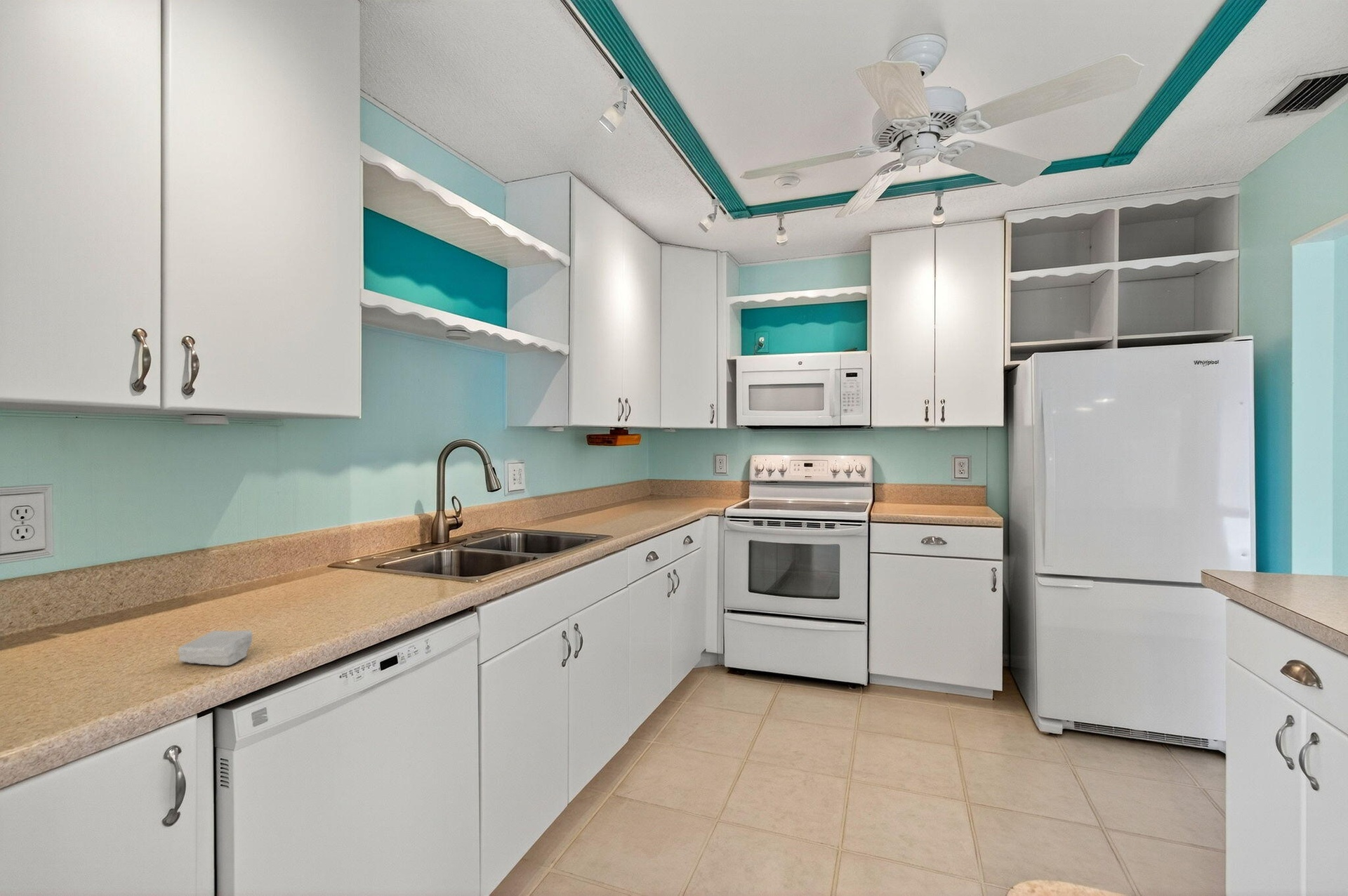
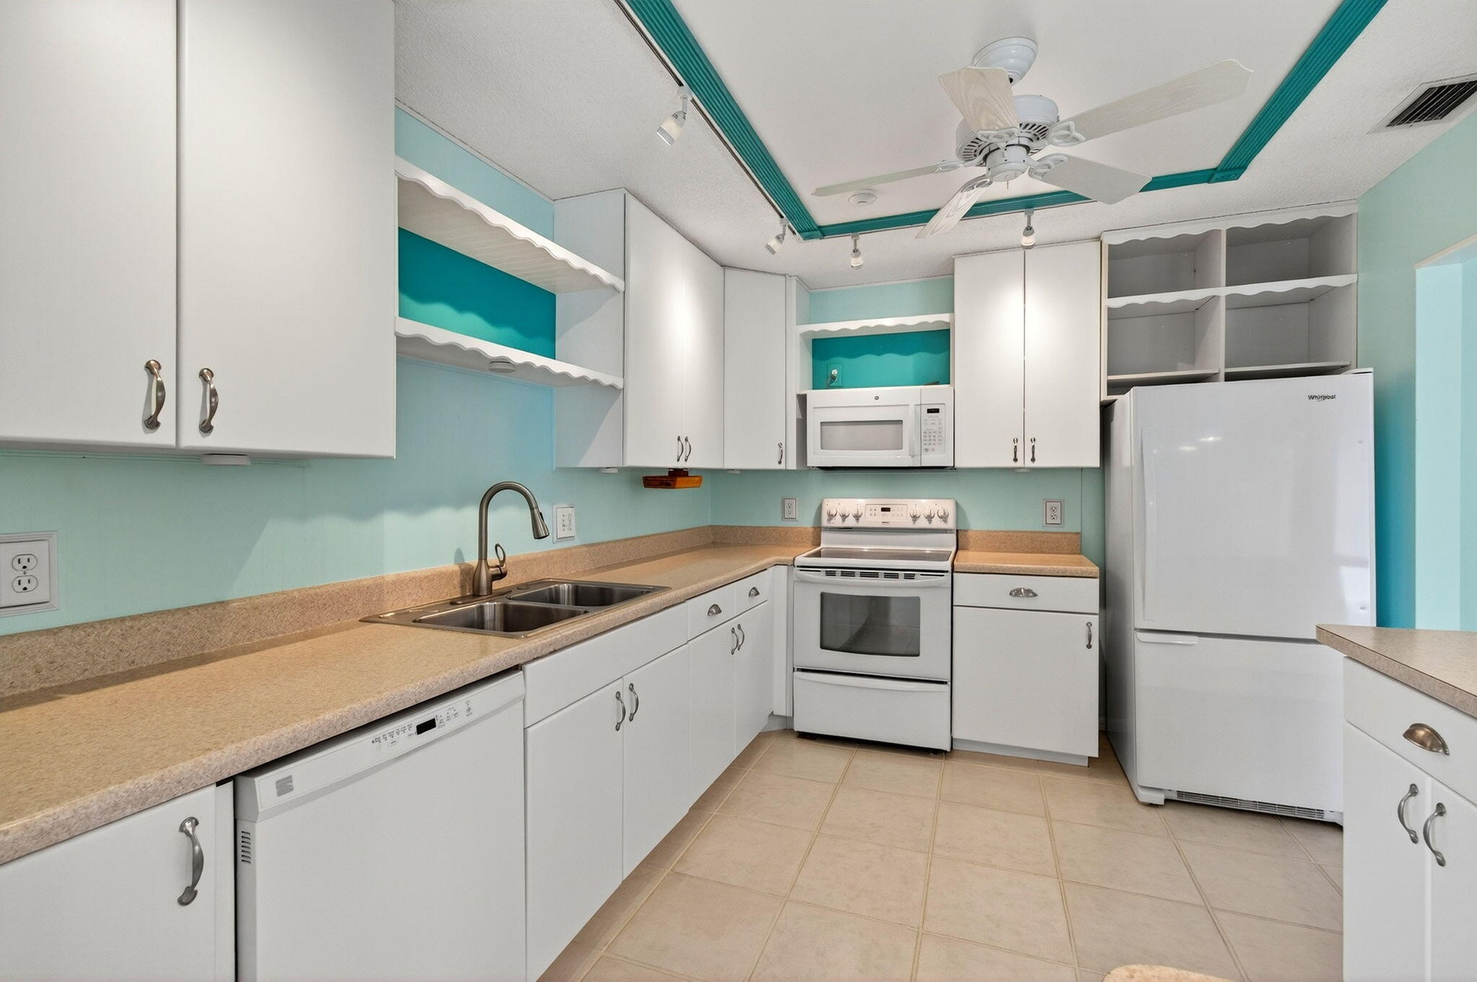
- soap bar [178,630,253,666]
